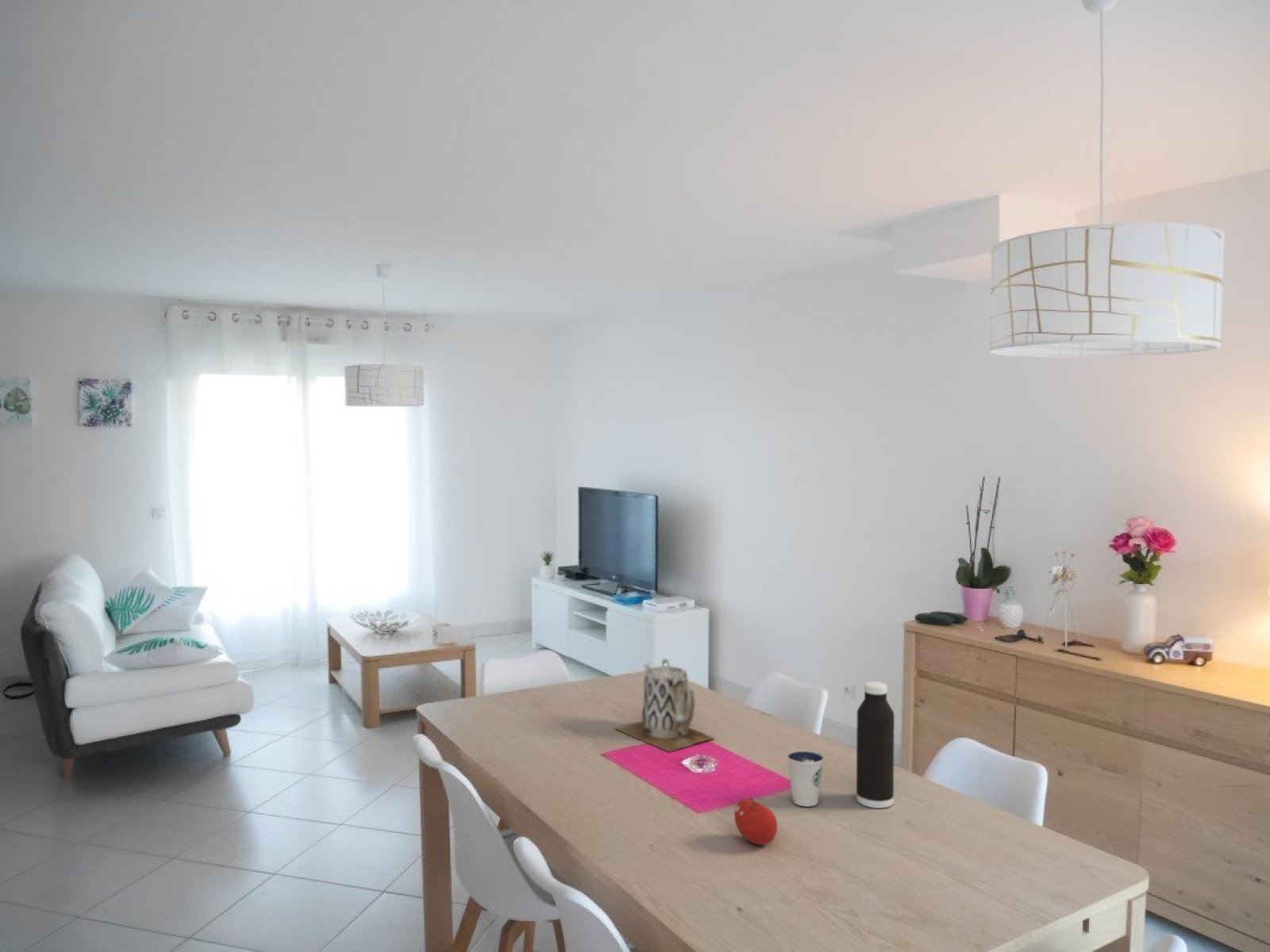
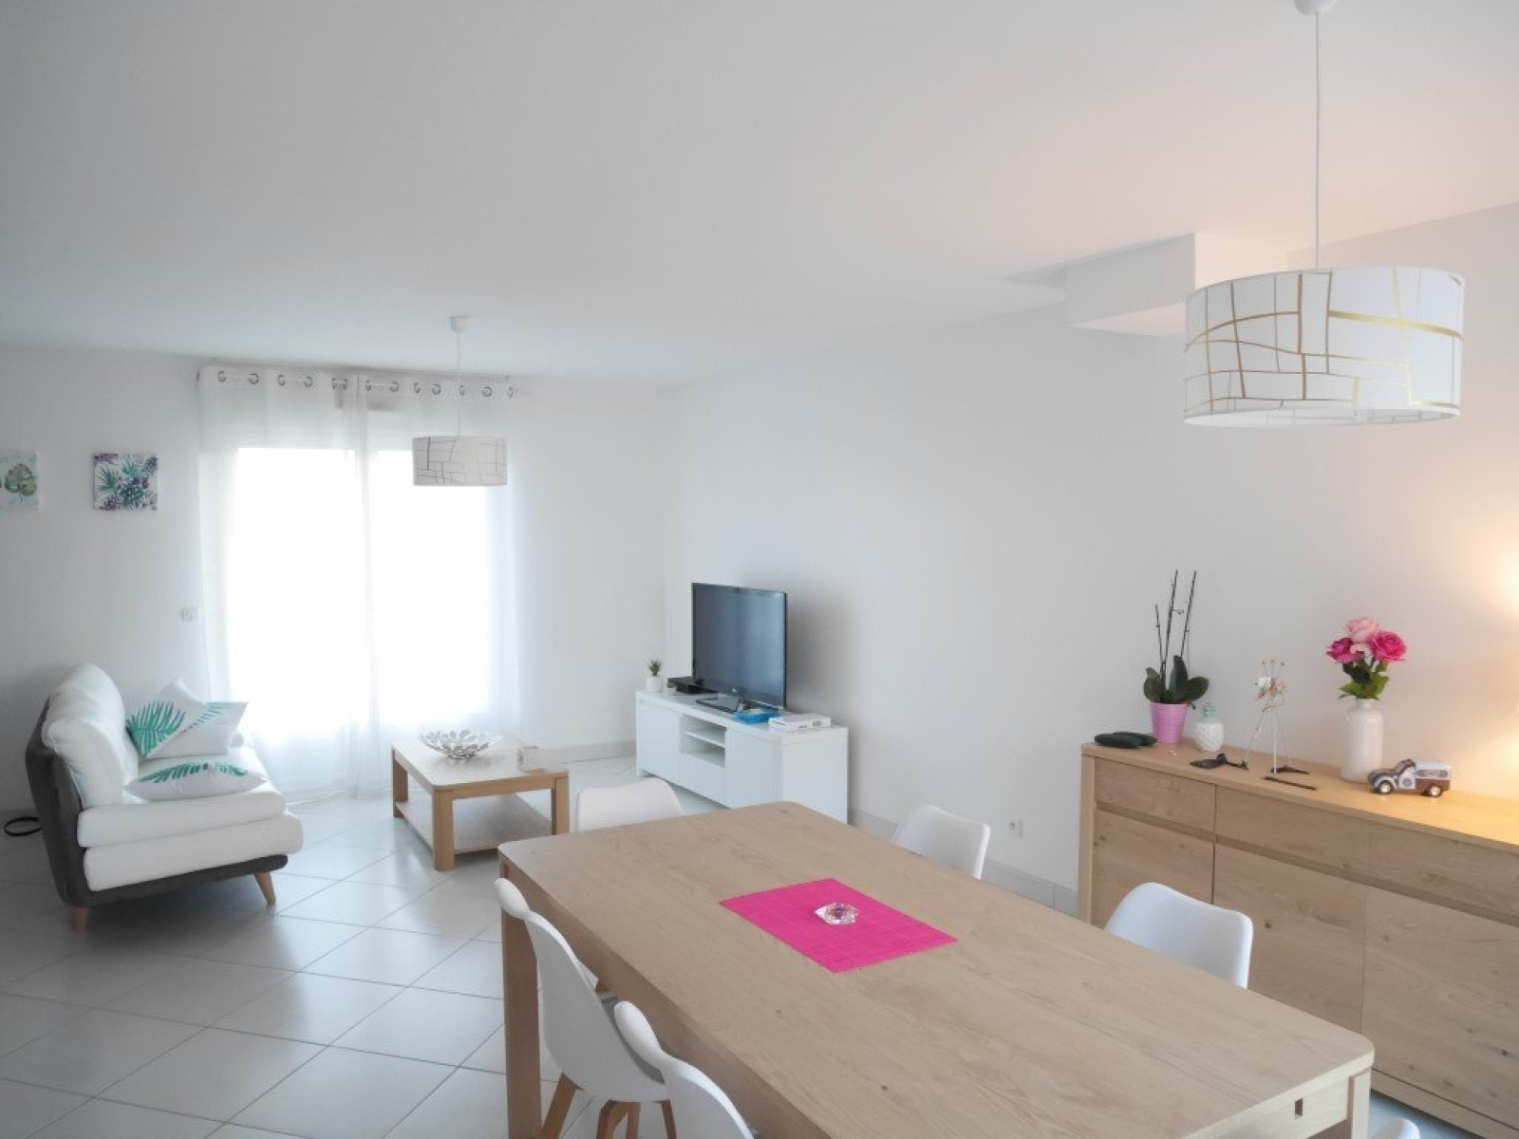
- dixie cup [786,749,825,808]
- water bottle [856,681,895,809]
- teapot [614,658,715,753]
- fruit [733,797,778,846]
